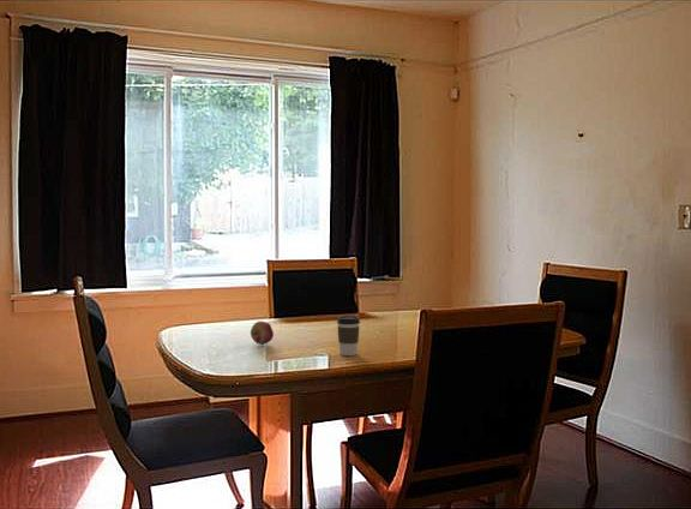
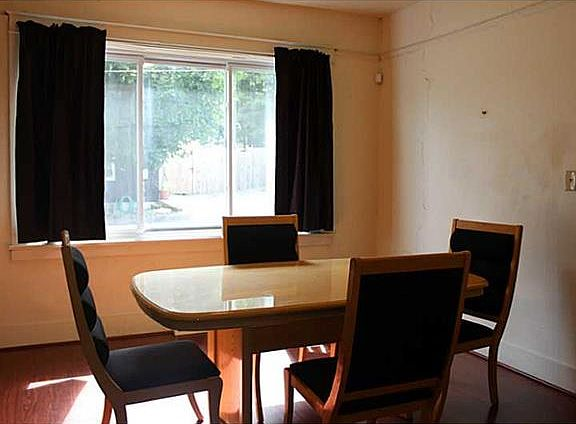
- fruit [250,321,275,346]
- coffee cup [336,315,361,357]
